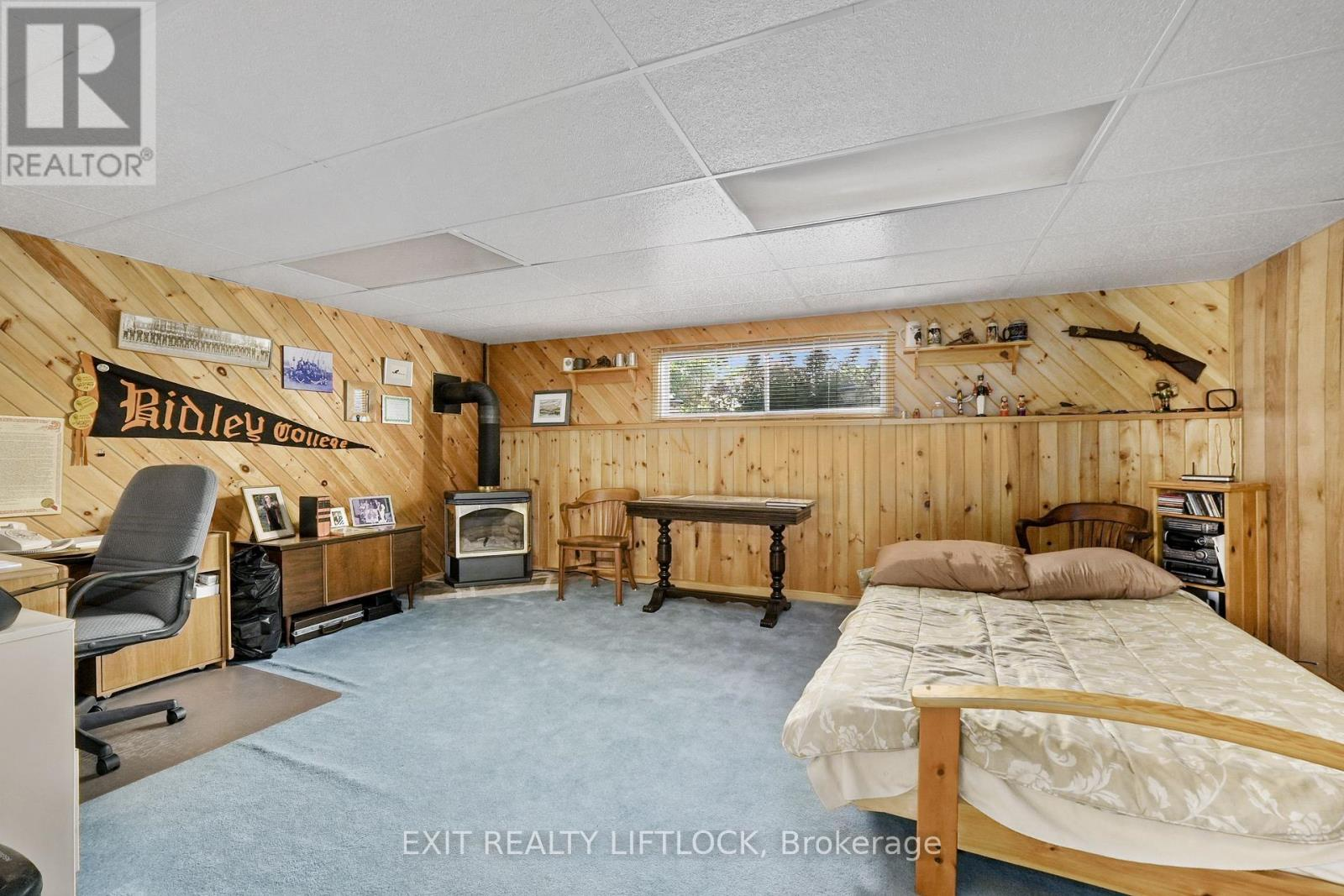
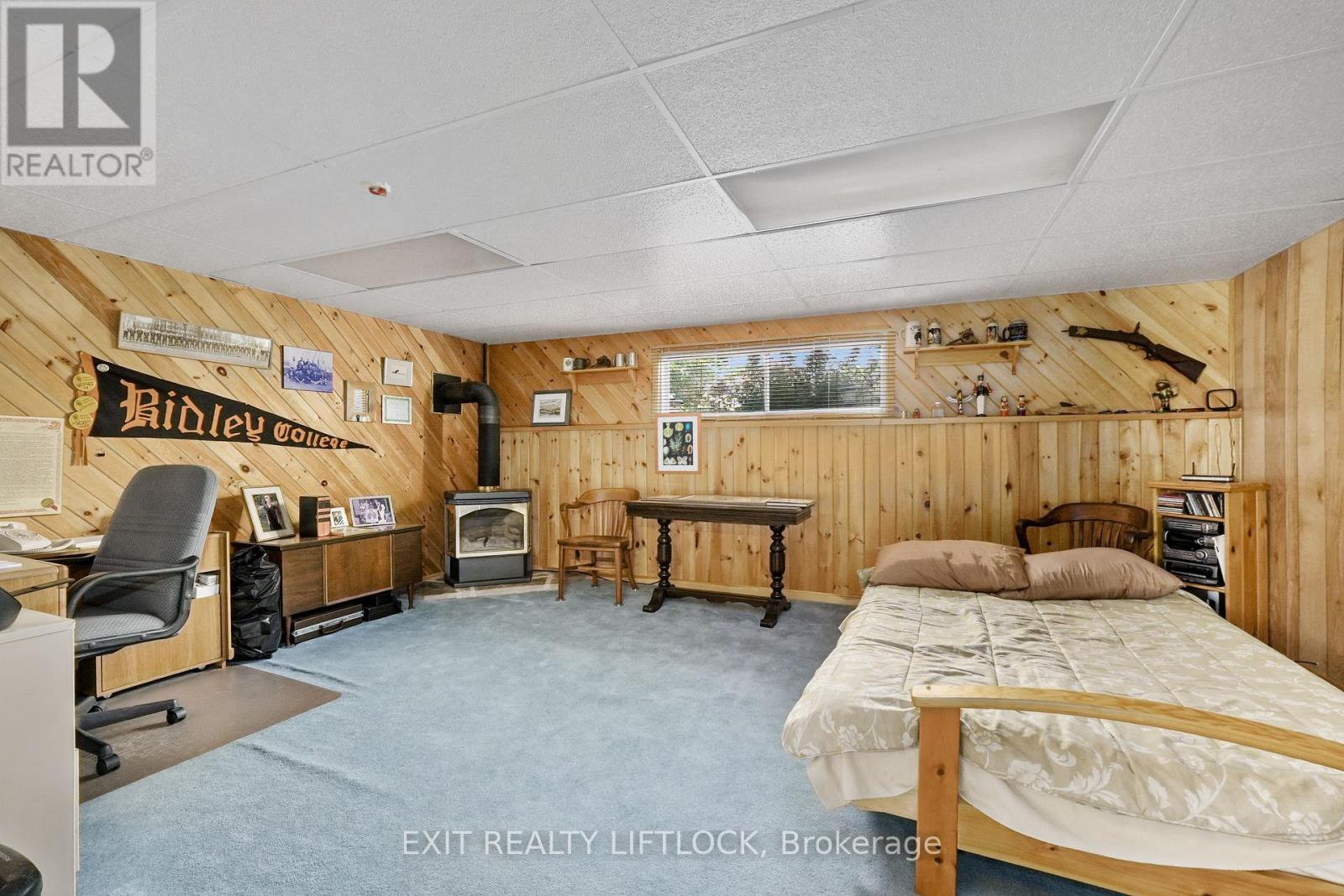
+ wall art [654,411,702,475]
+ smoke detector [360,181,396,199]
